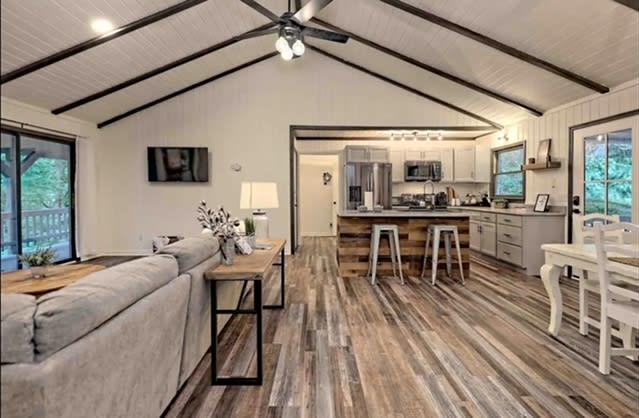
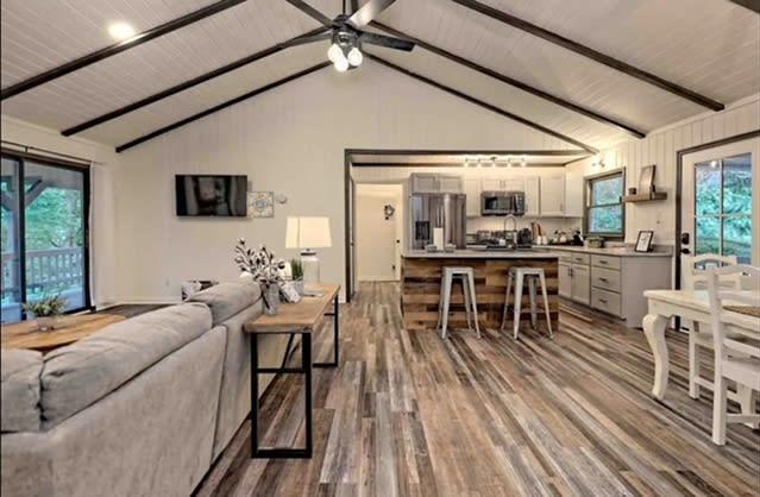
+ wall art [245,190,275,219]
